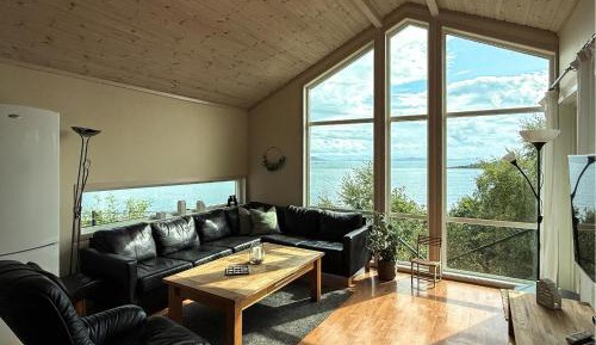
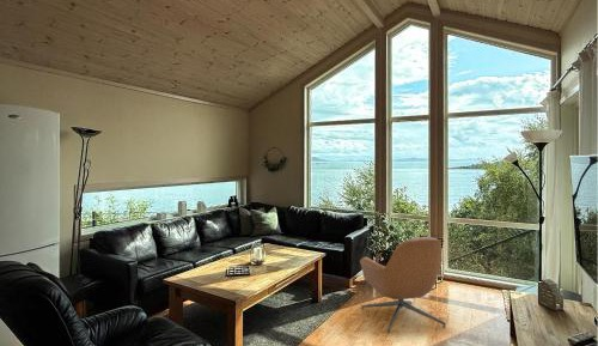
+ armchair [359,236,447,334]
